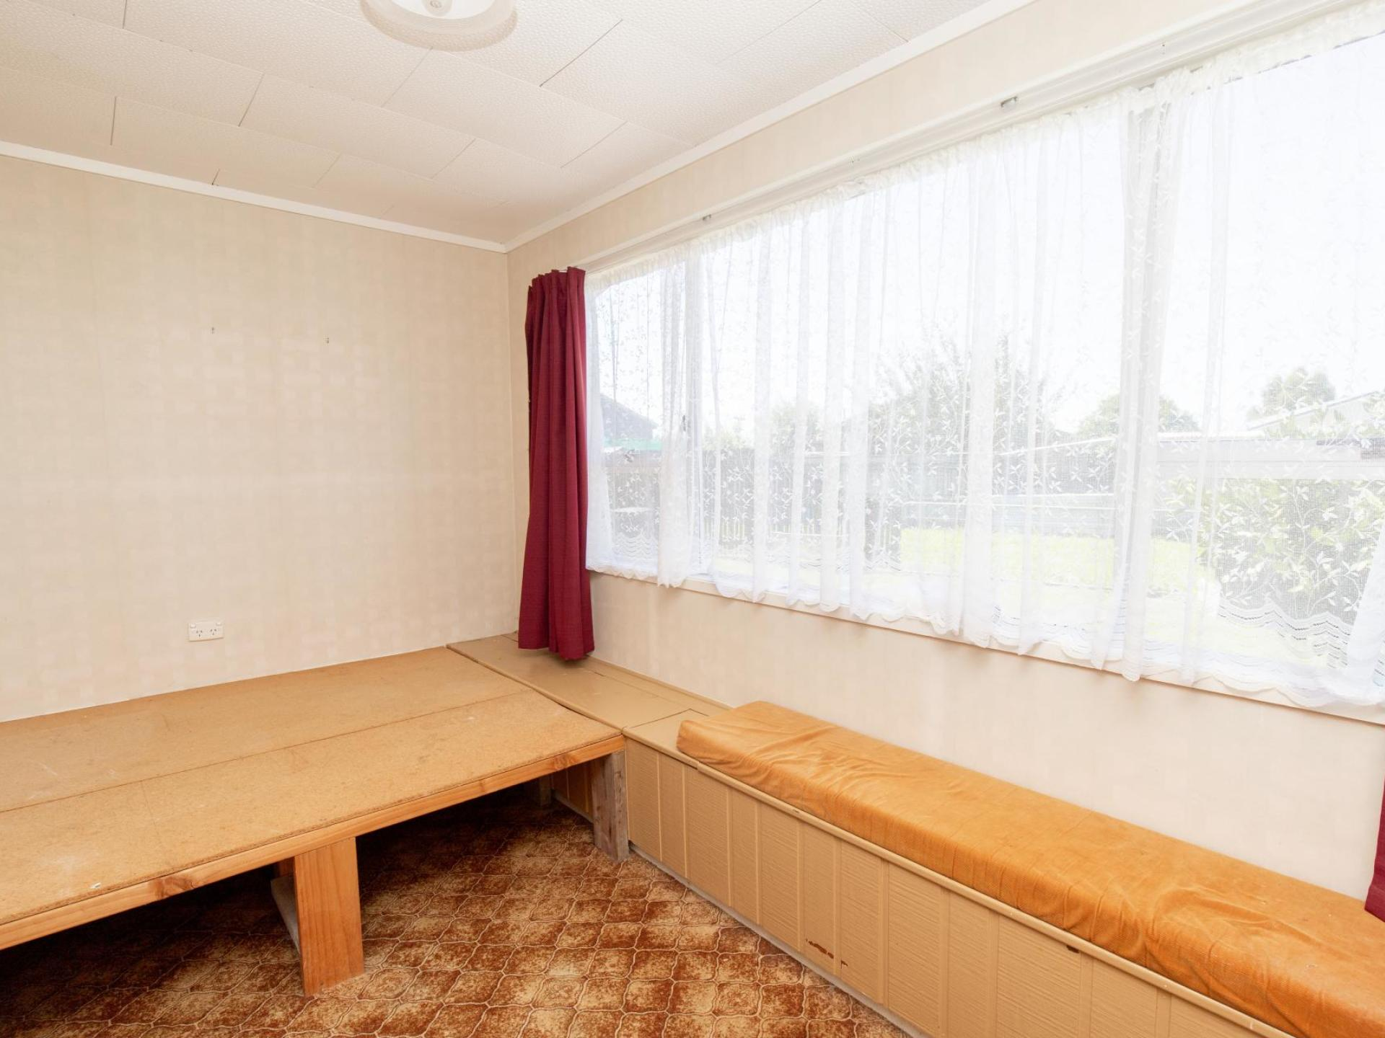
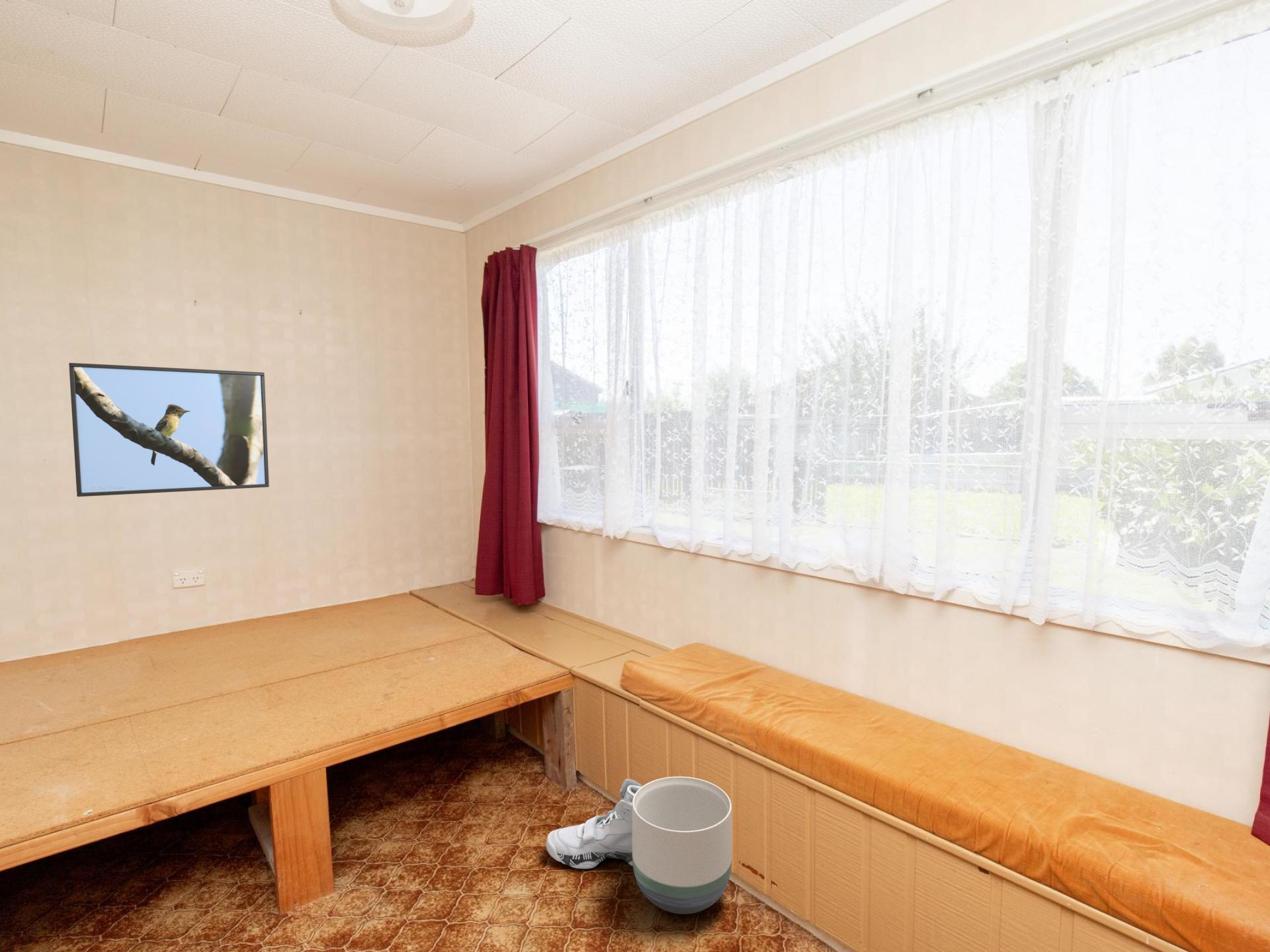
+ sneaker [546,778,643,869]
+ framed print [68,362,270,497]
+ planter [632,776,732,915]
